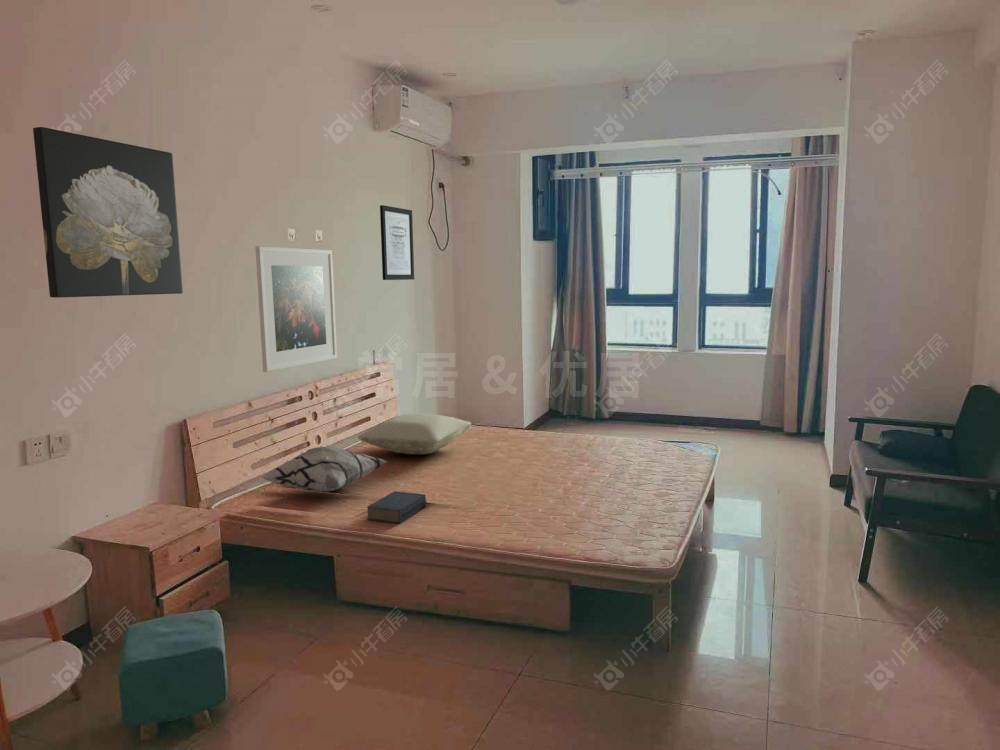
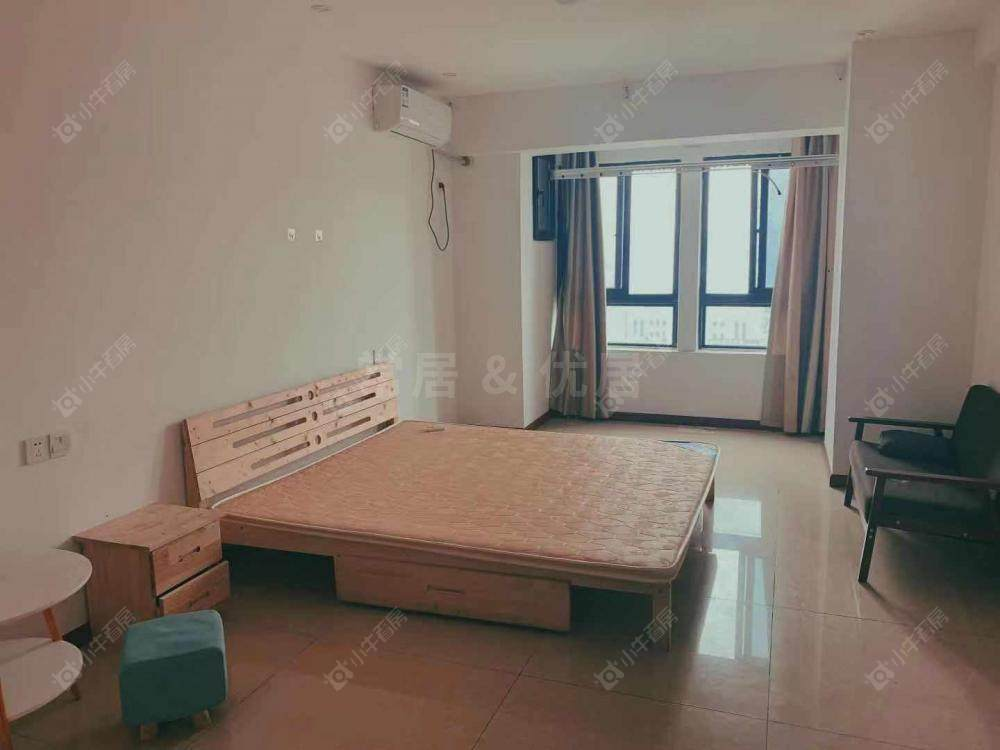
- decorative pillow [261,445,388,493]
- pillow [357,413,473,455]
- wall art [32,126,184,299]
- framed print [255,245,338,373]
- wall art [379,204,415,281]
- book [366,490,427,525]
